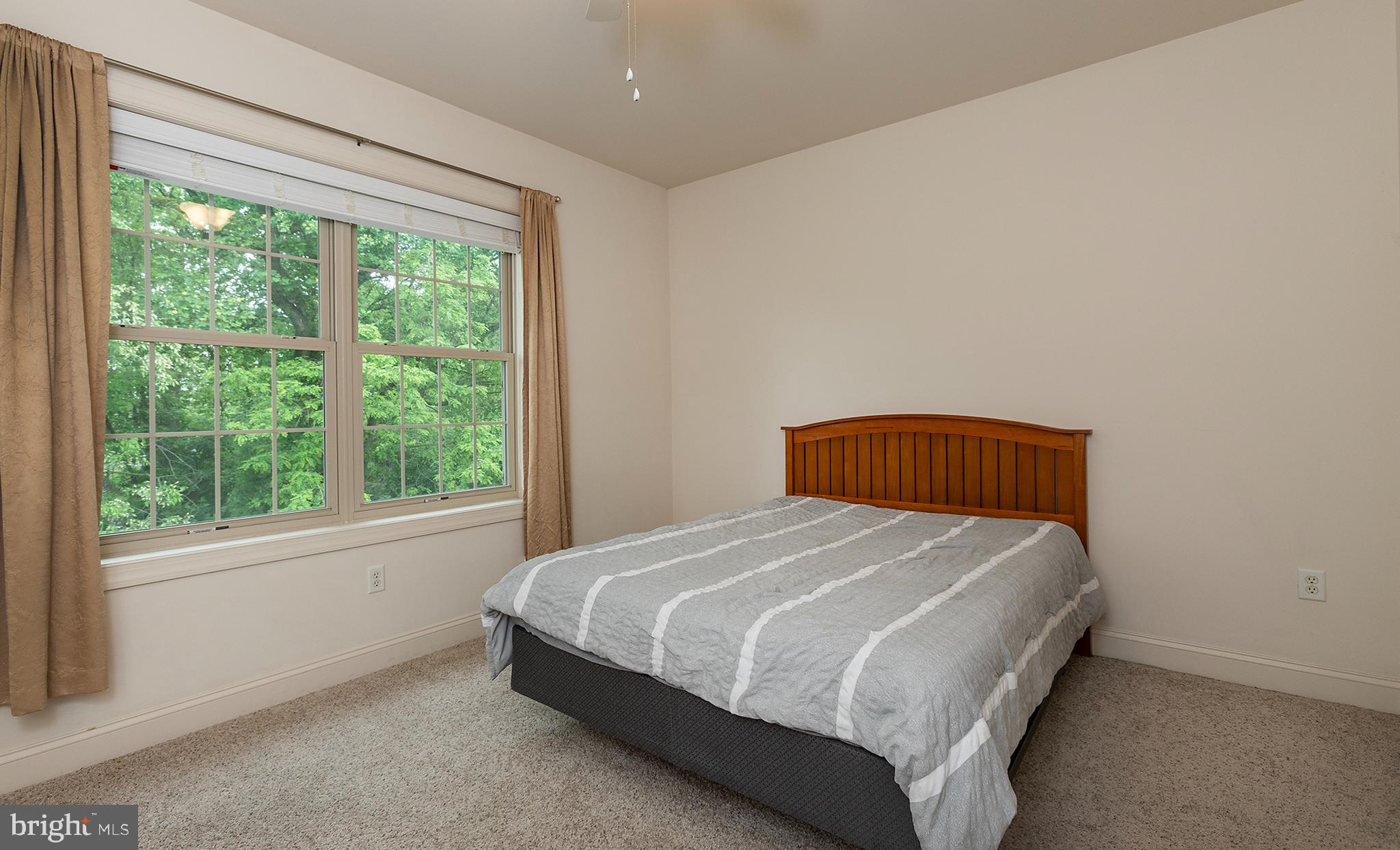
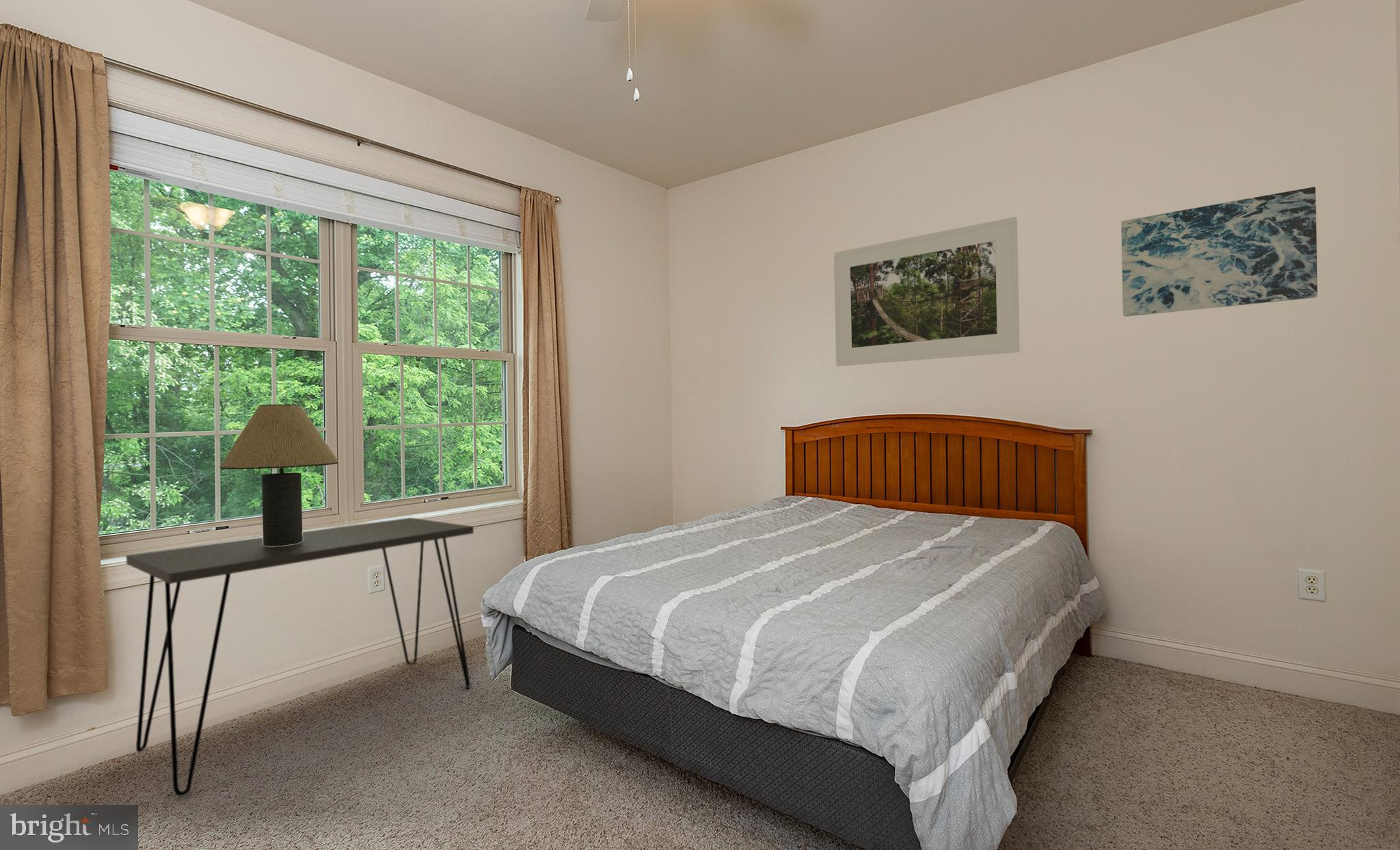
+ table lamp [219,403,339,546]
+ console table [125,517,474,797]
+ wall art [1120,186,1318,317]
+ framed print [833,216,1021,367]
